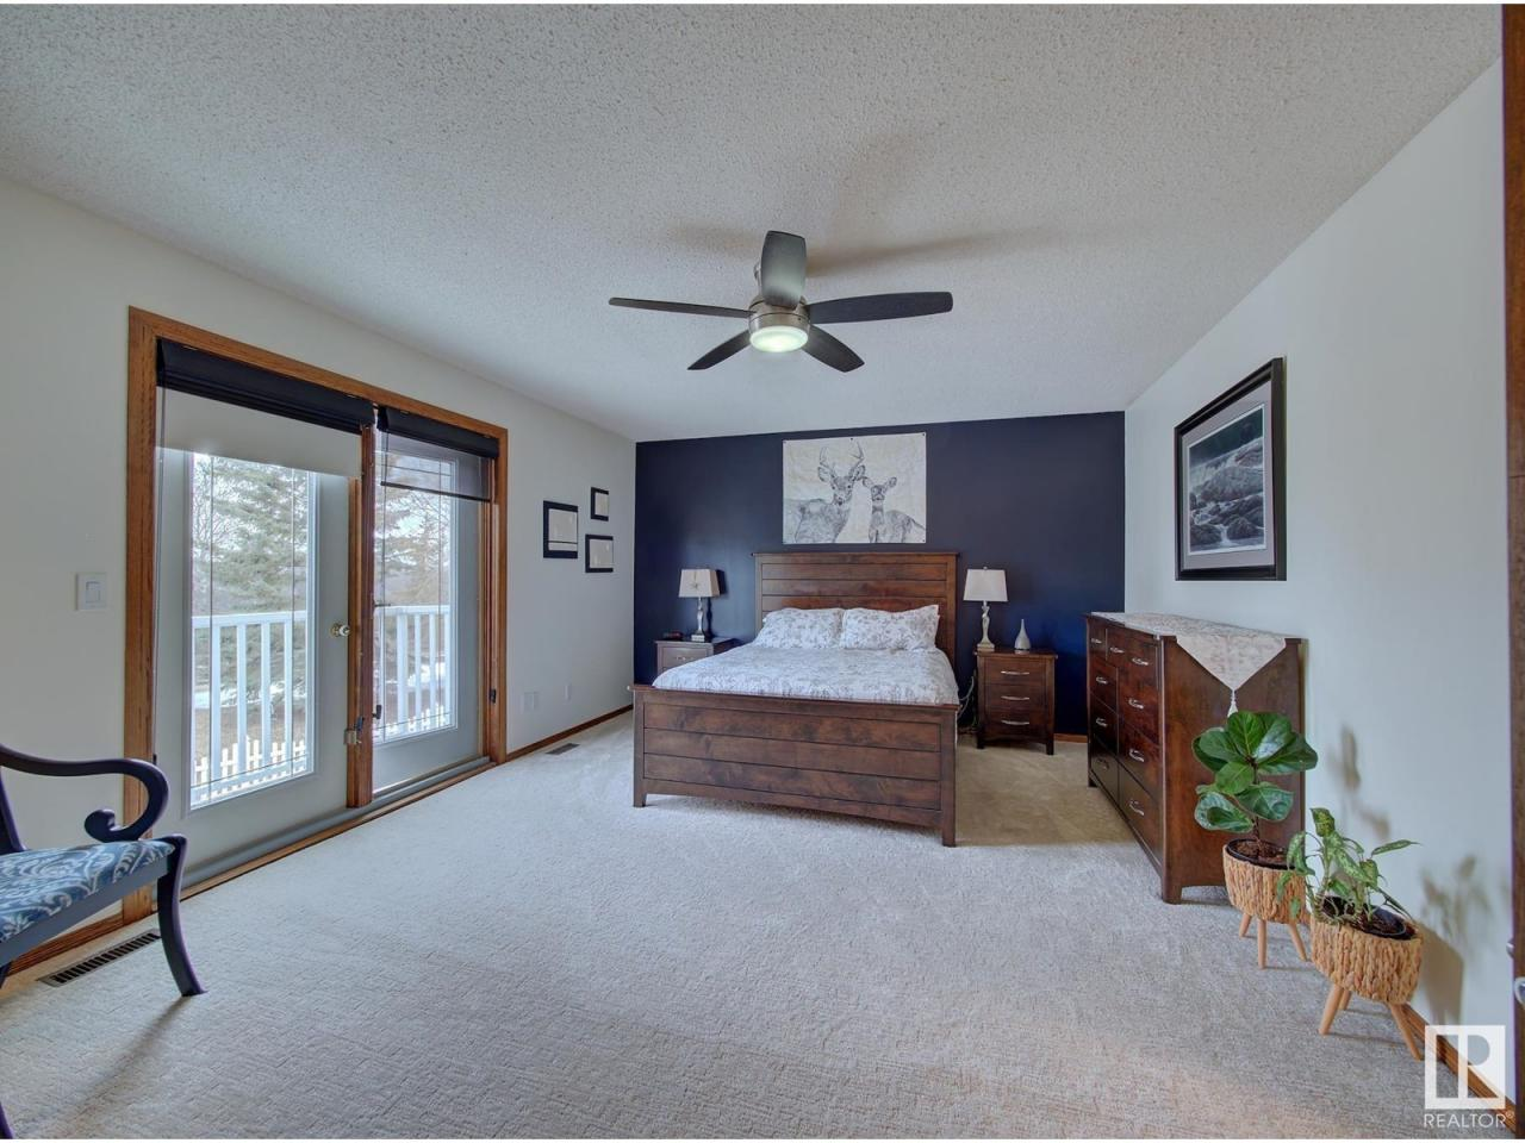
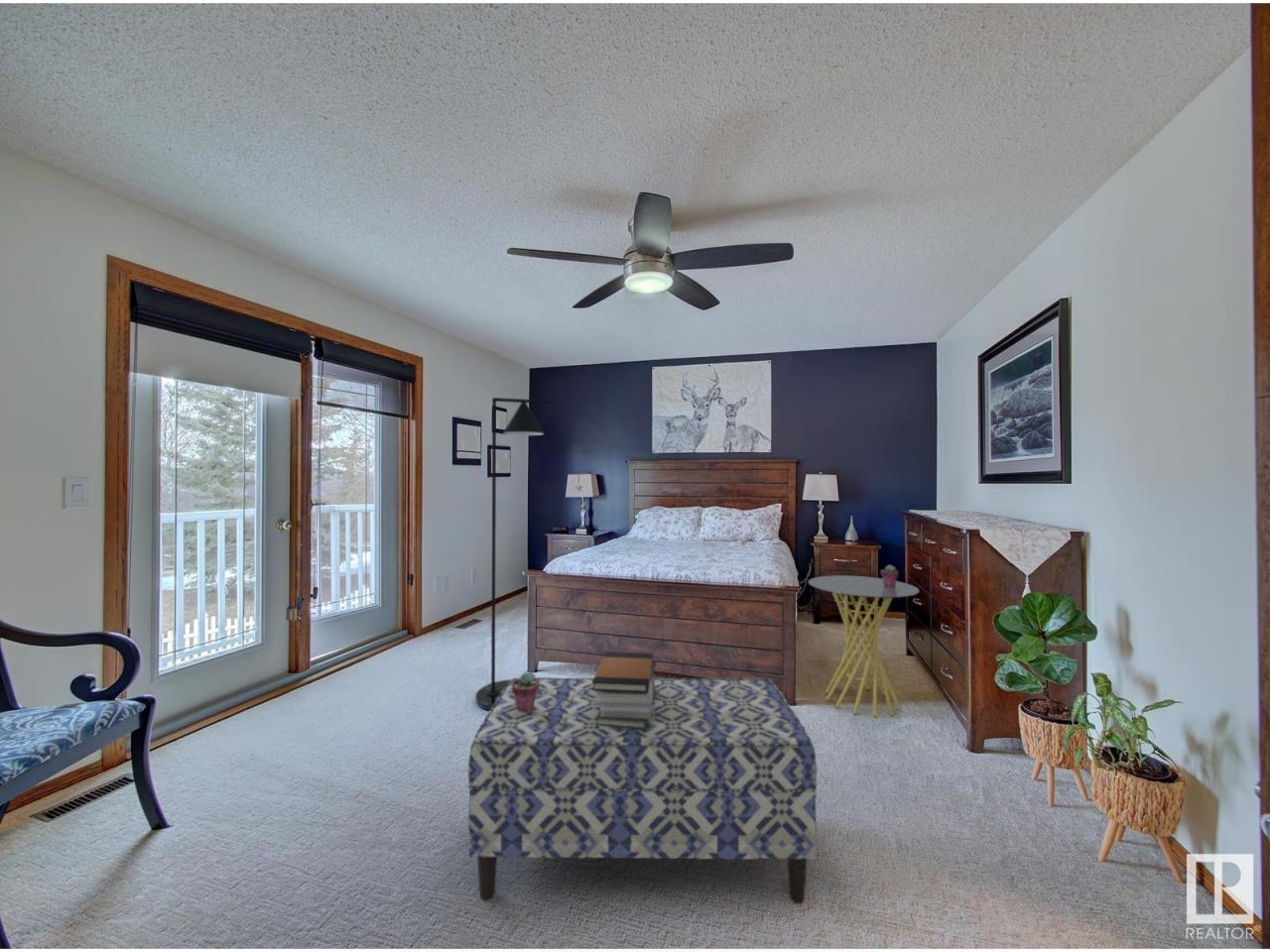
+ potted succulent [879,564,900,587]
+ book stack [592,651,657,730]
+ potted succulent [512,671,540,712]
+ side table [808,574,921,718]
+ bench [467,676,818,905]
+ floor lamp [474,397,552,711]
